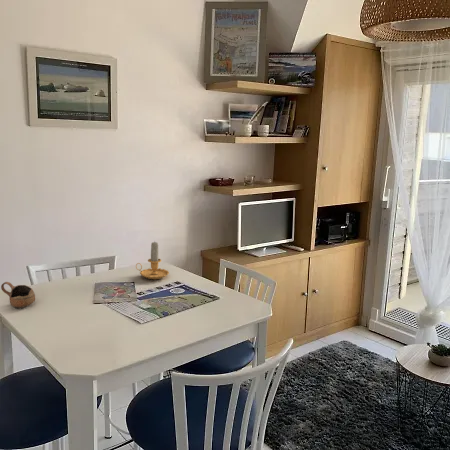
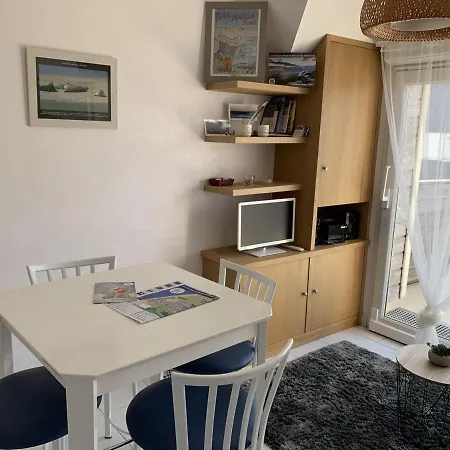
- cup [0,281,36,309]
- candle [135,241,170,280]
